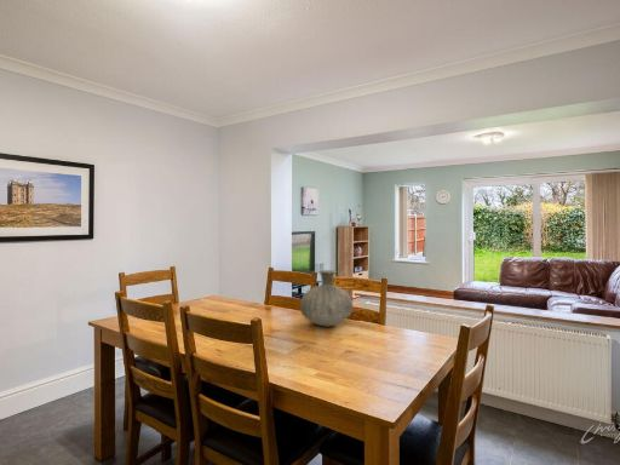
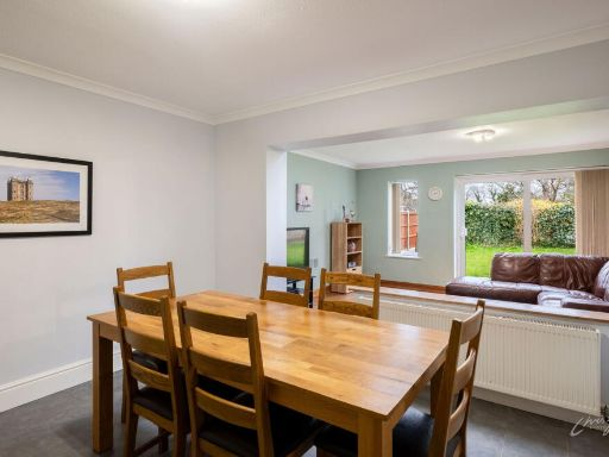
- vase [299,269,354,328]
